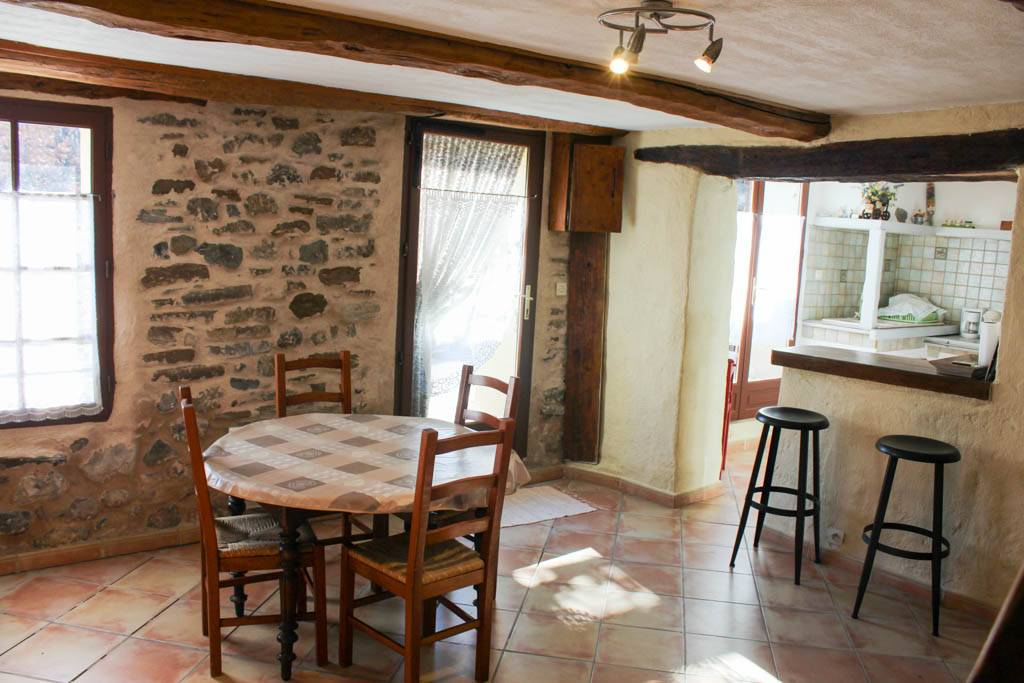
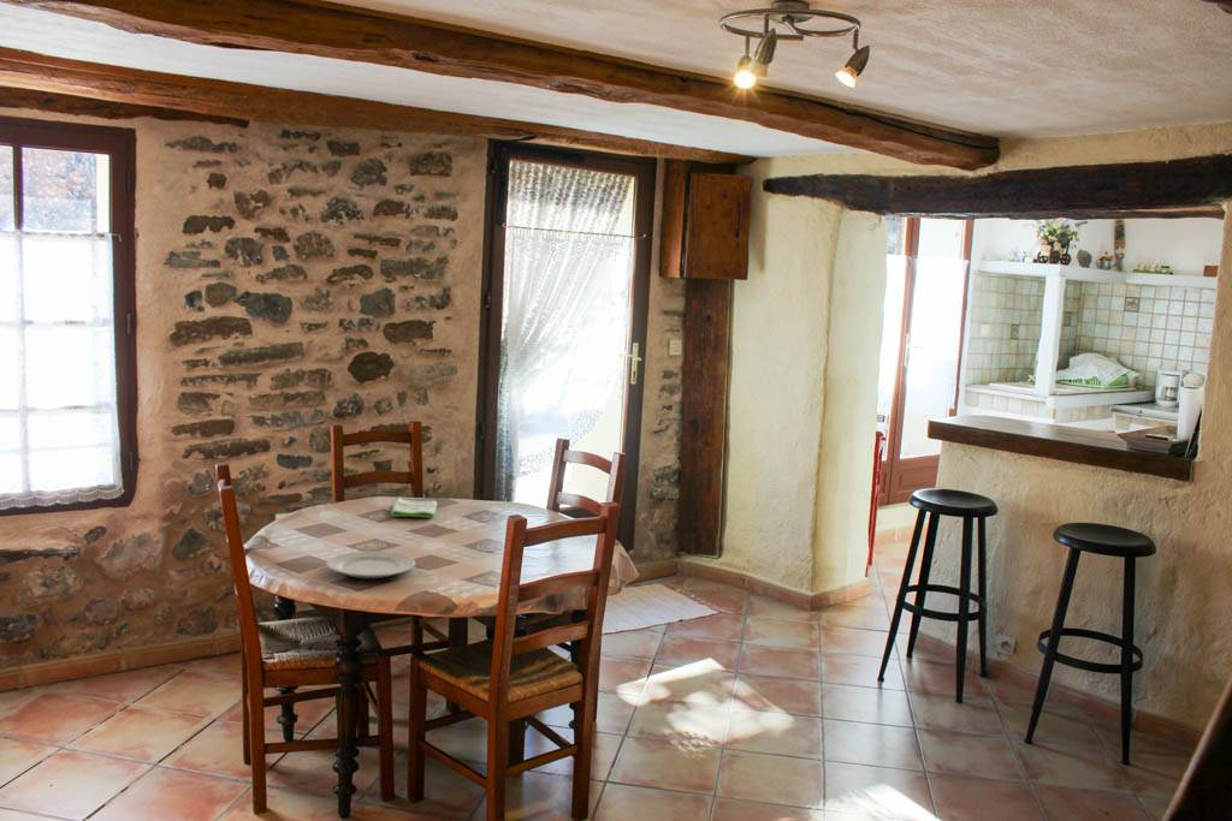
+ chinaware [325,551,416,579]
+ dish towel [390,495,438,519]
